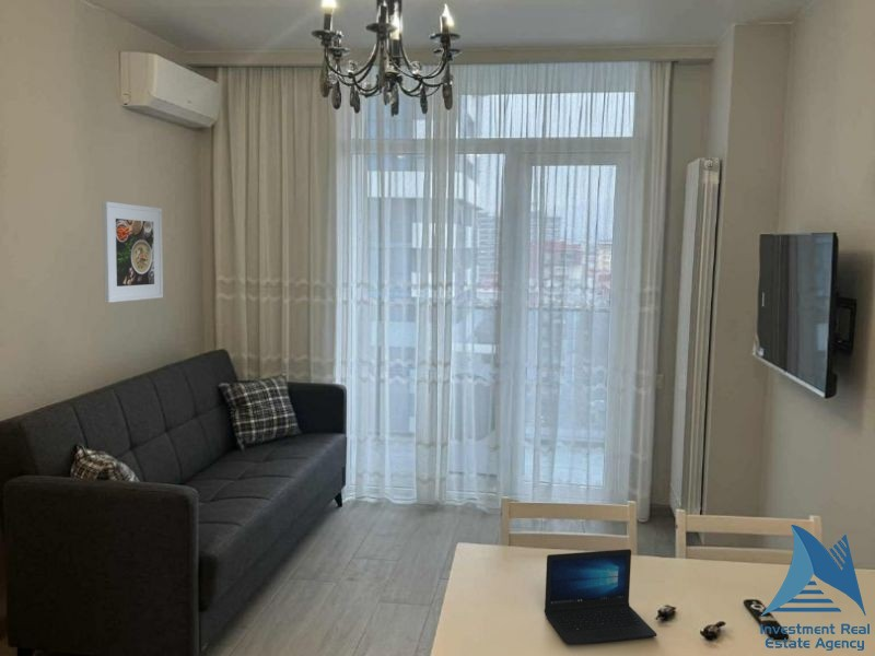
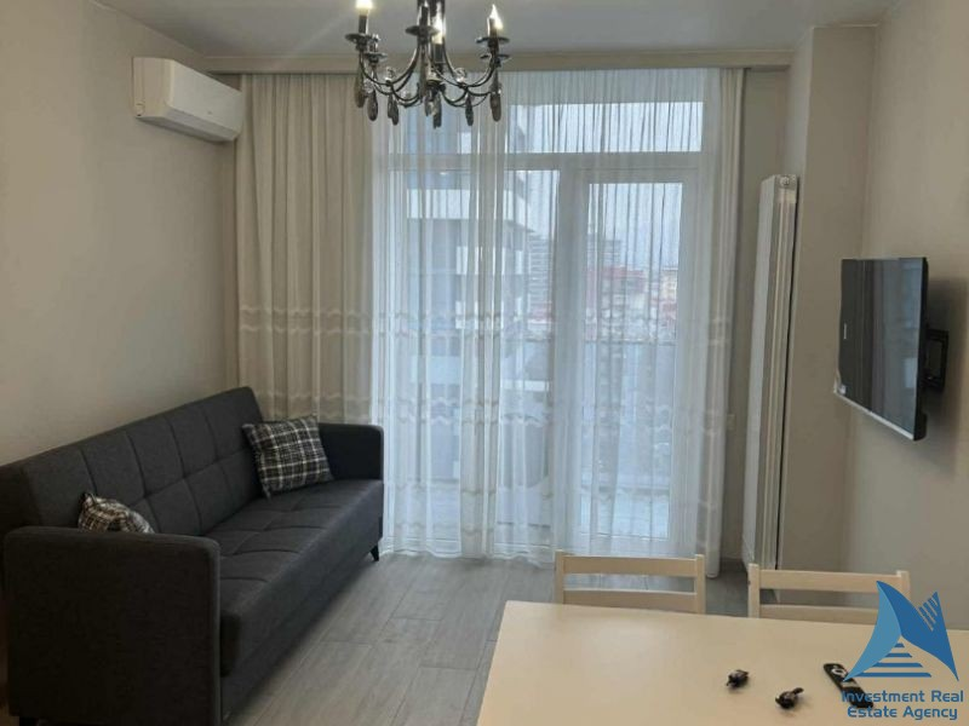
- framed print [102,200,164,304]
- laptop [544,548,657,646]
